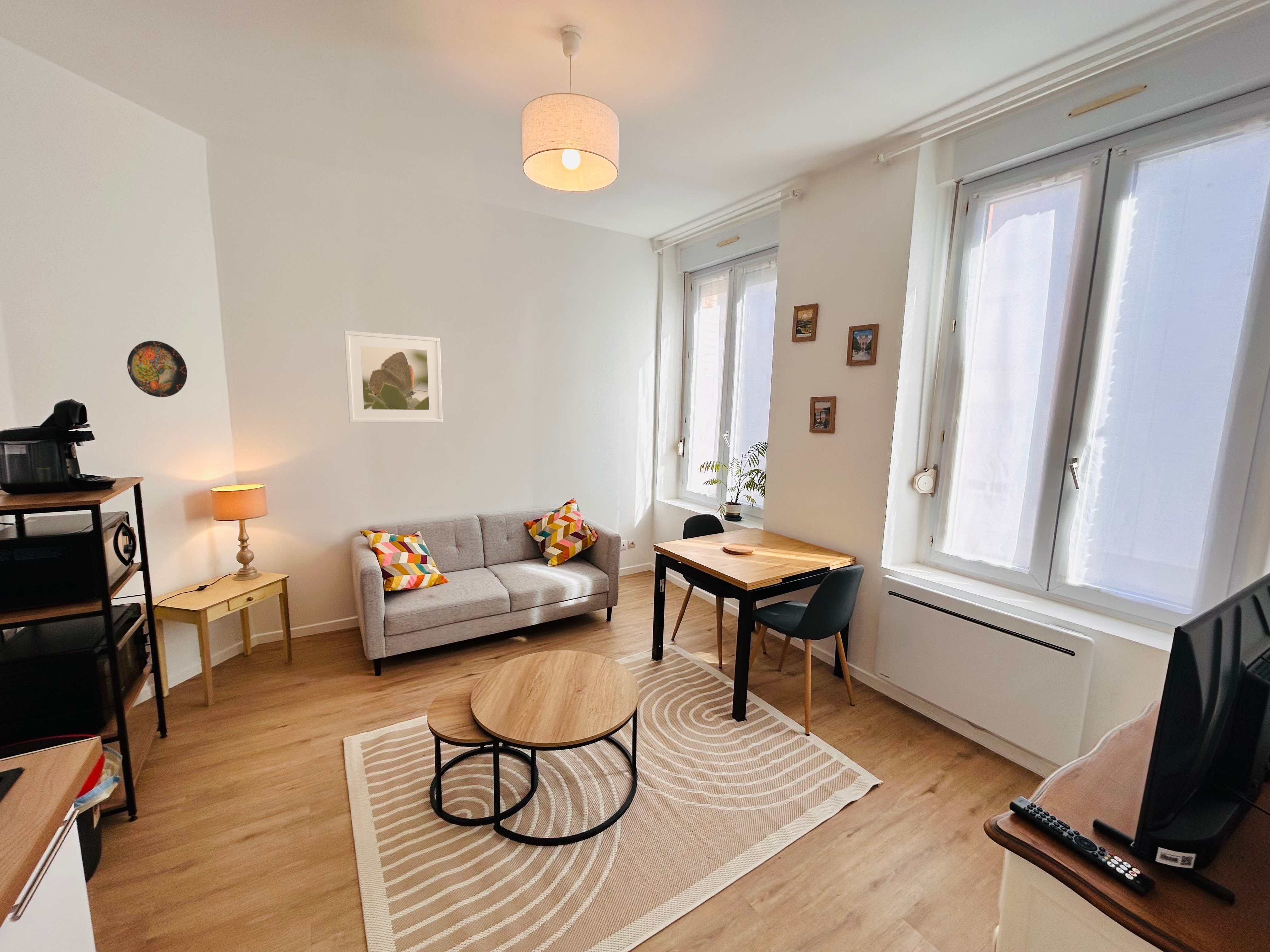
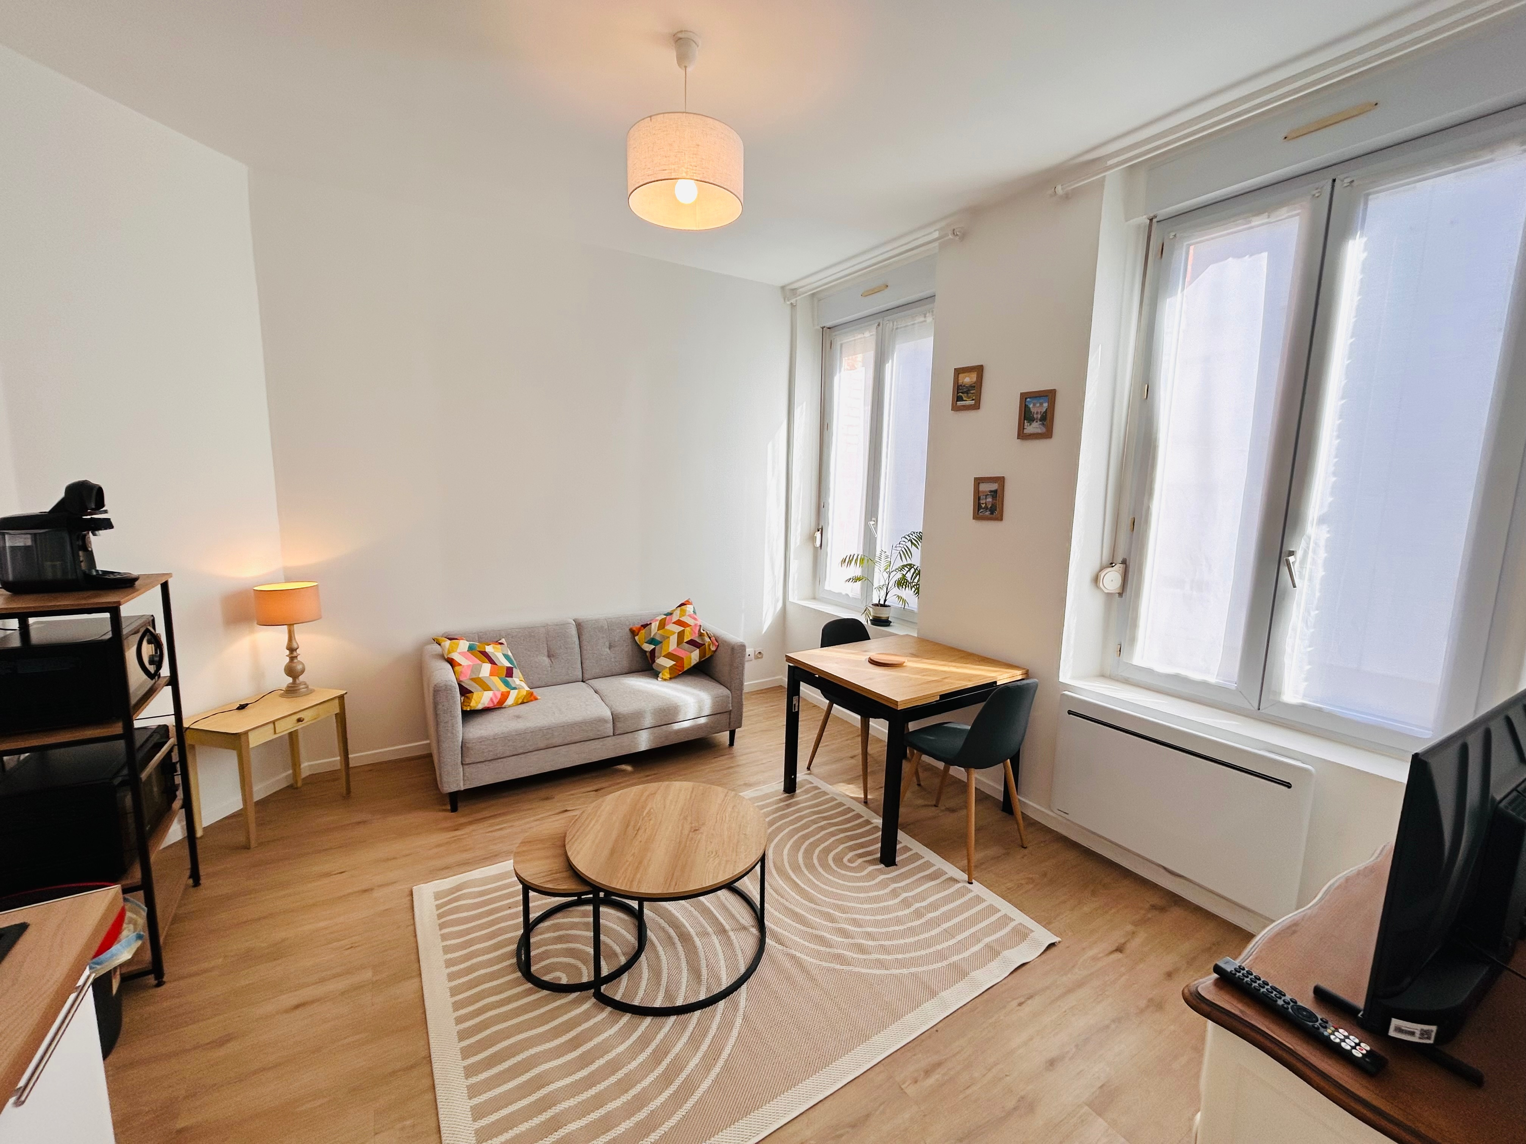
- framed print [344,330,443,423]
- decorative plate [127,340,187,398]
